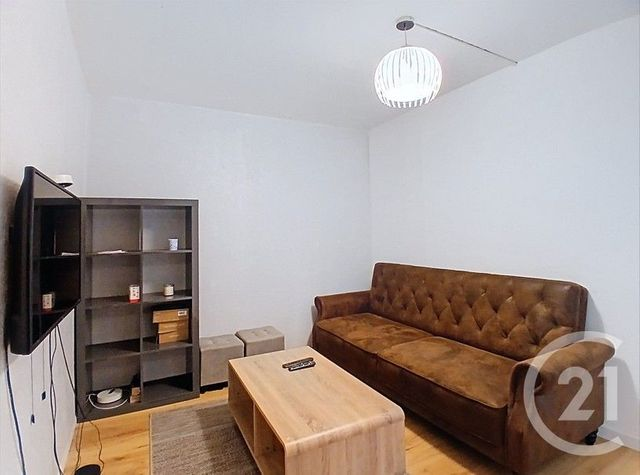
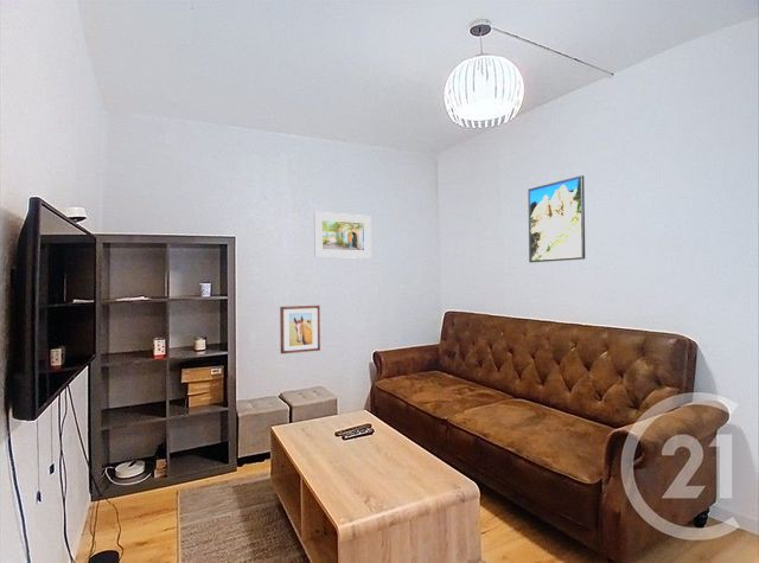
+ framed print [313,211,372,260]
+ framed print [527,174,586,263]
+ wall art [279,305,321,354]
